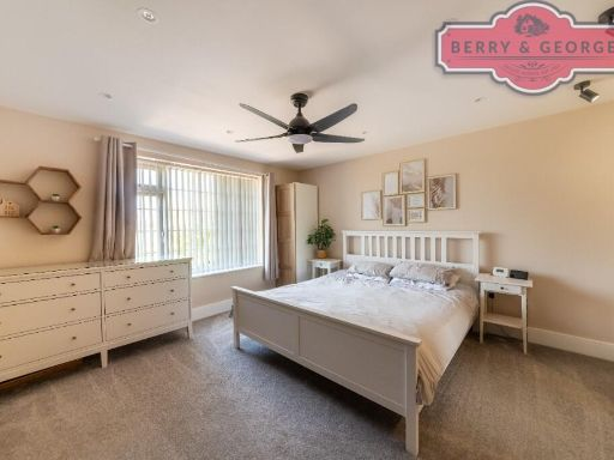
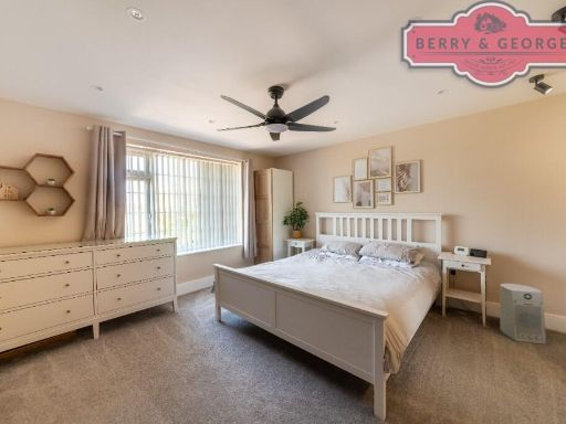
+ fan [499,283,547,346]
